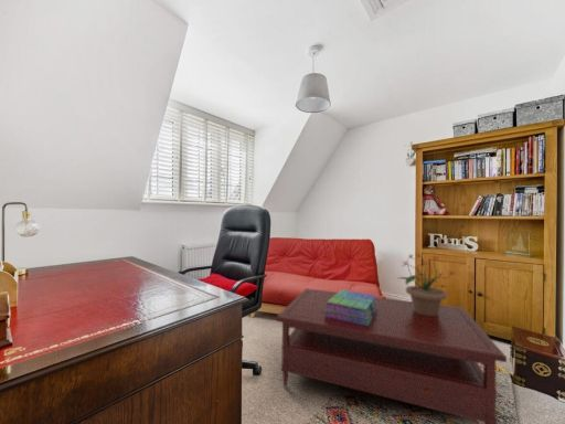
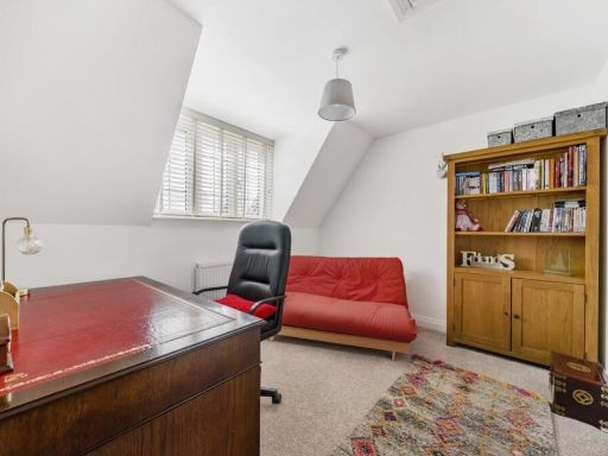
- potted plant [397,252,457,316]
- coffee table [276,287,508,424]
- stack of books [324,288,377,326]
